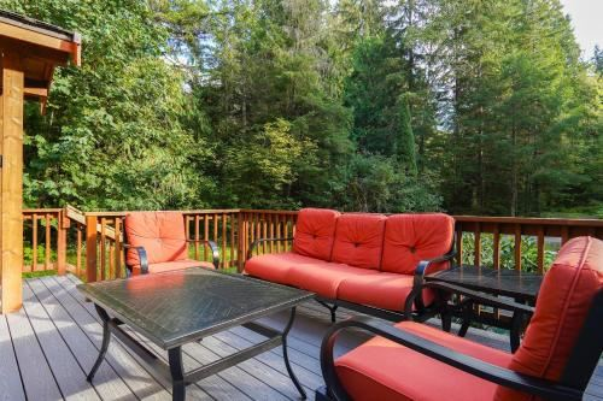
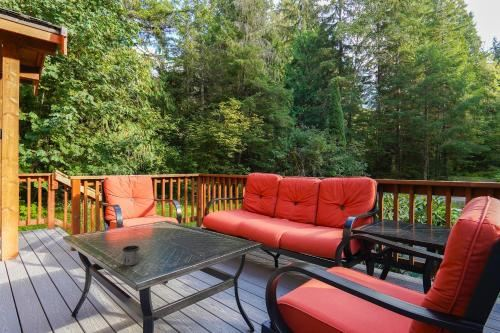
+ mug [121,245,141,267]
